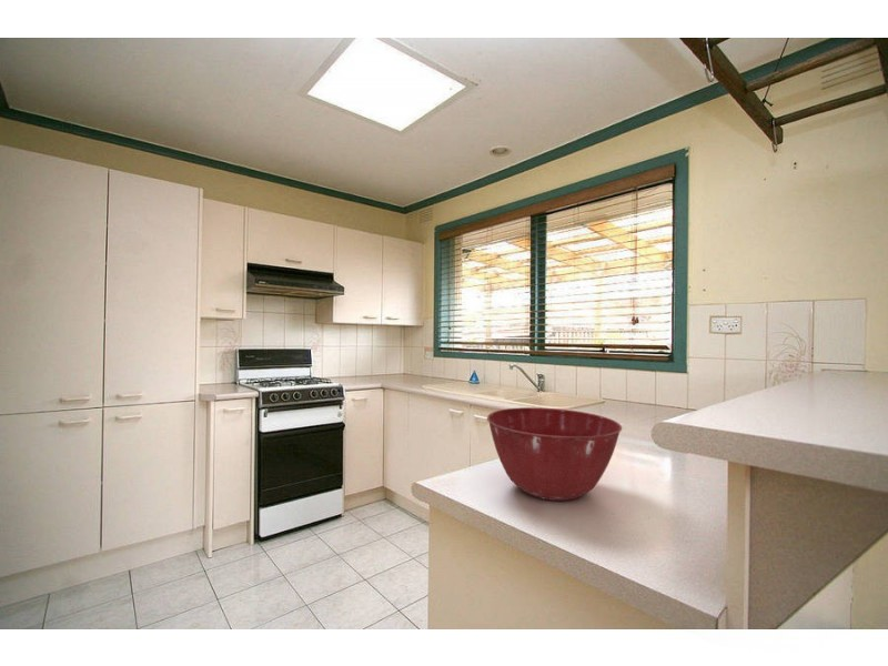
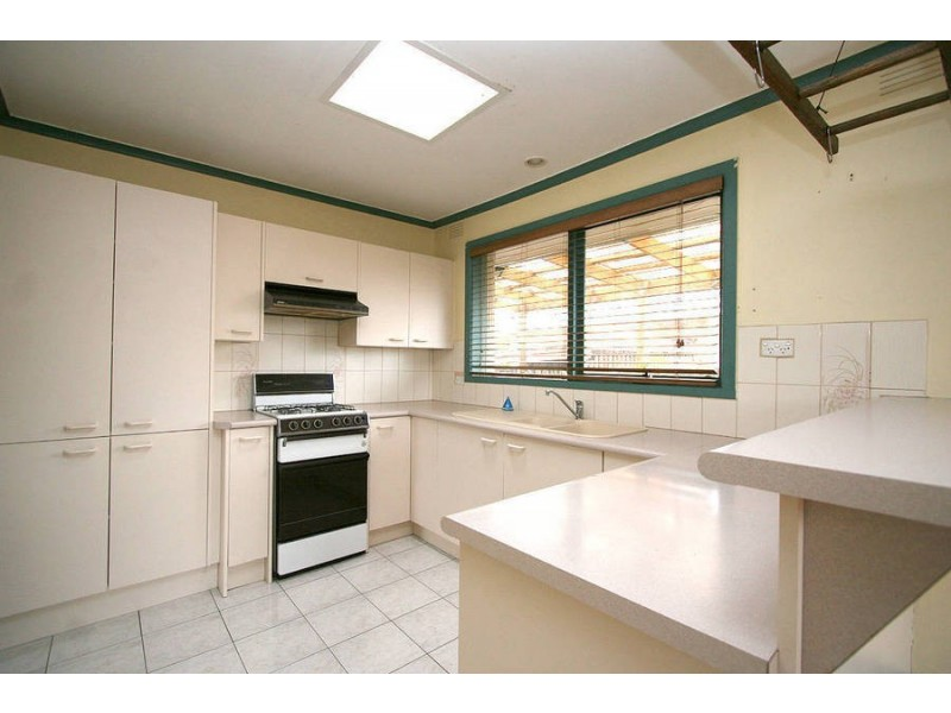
- mixing bowl [486,406,623,502]
